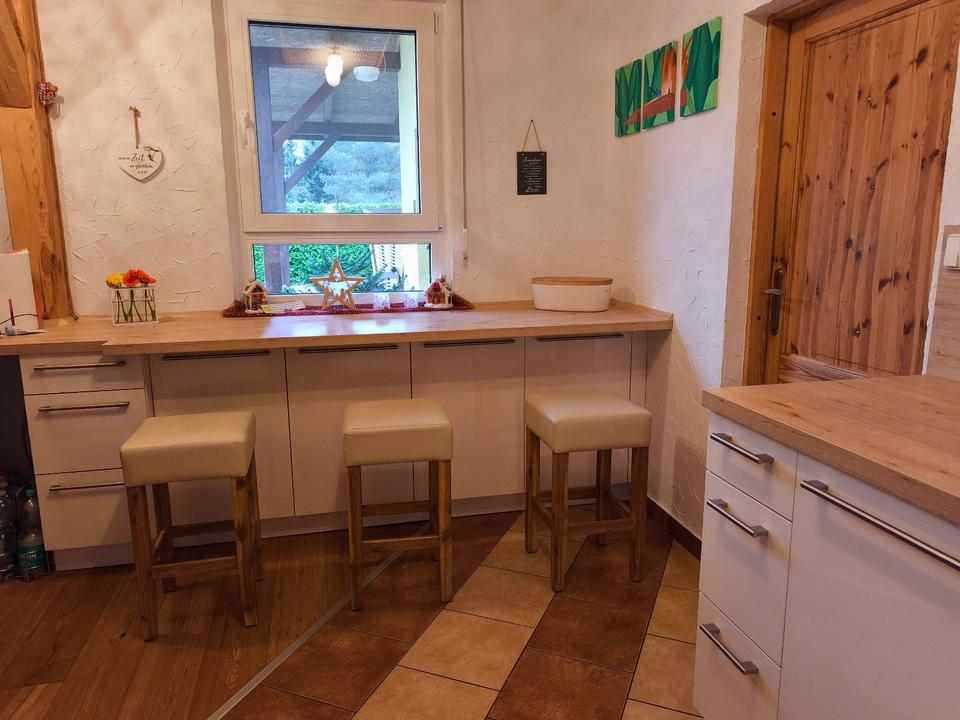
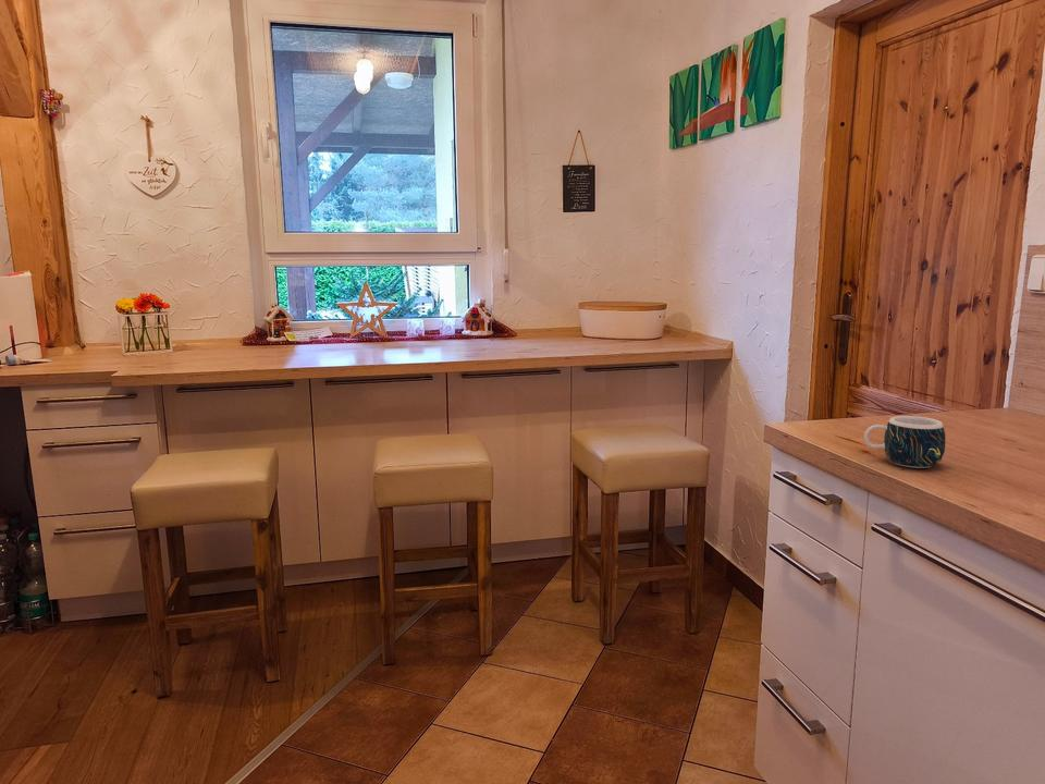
+ mug [863,415,946,469]
